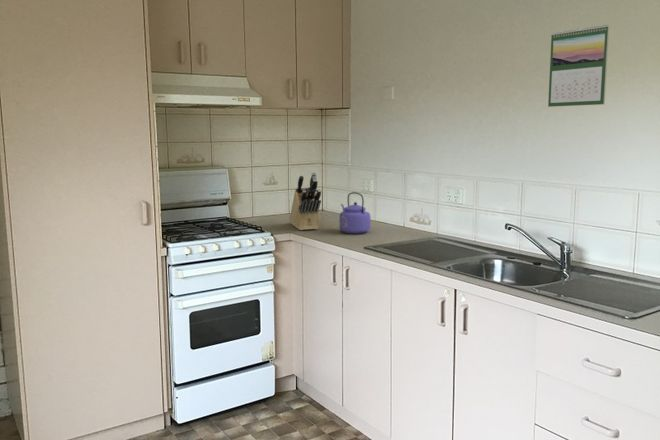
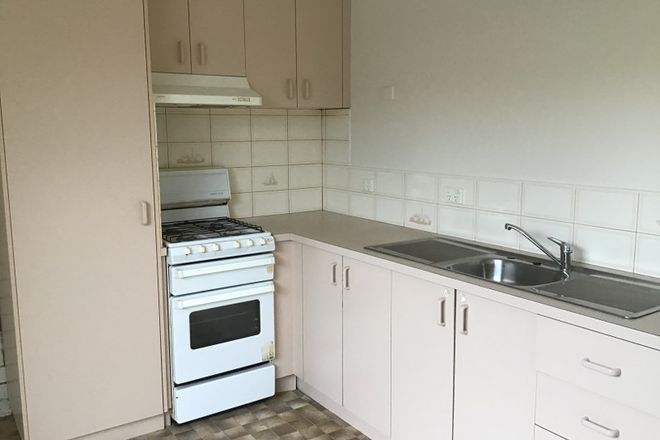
- kettle [339,191,372,235]
- knife block [289,171,322,231]
- calendar [547,24,610,108]
